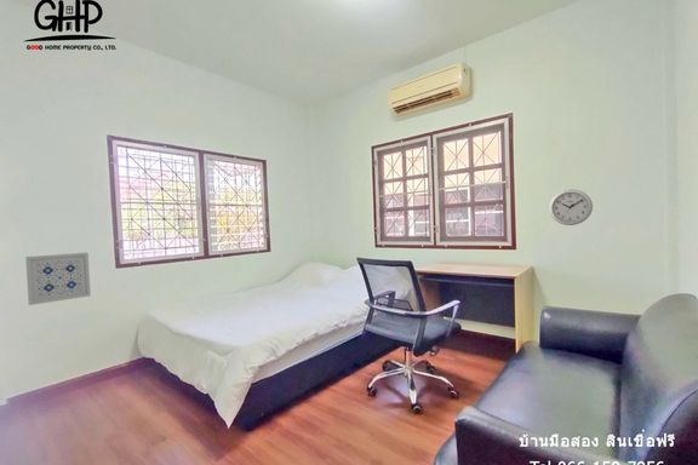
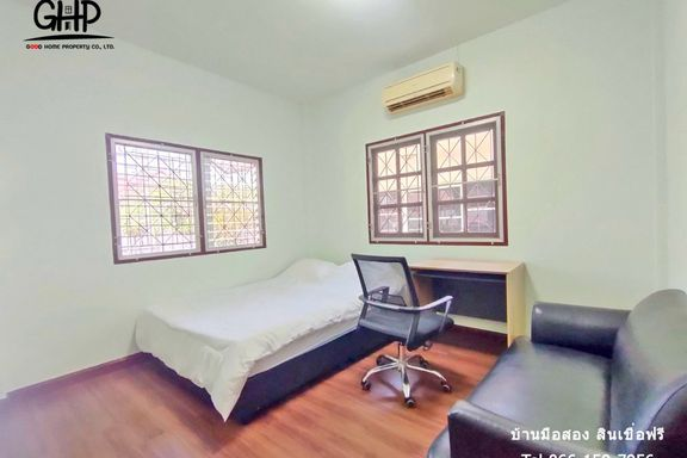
- wall art [24,252,92,306]
- wall clock [548,189,594,226]
